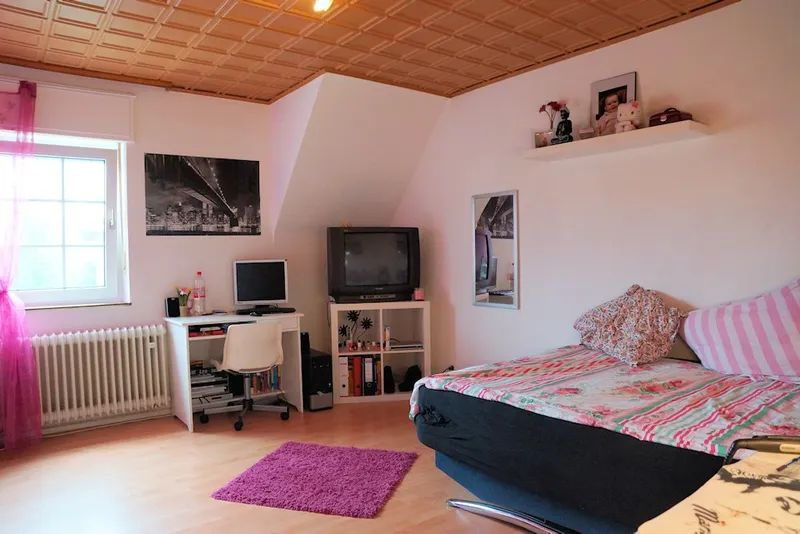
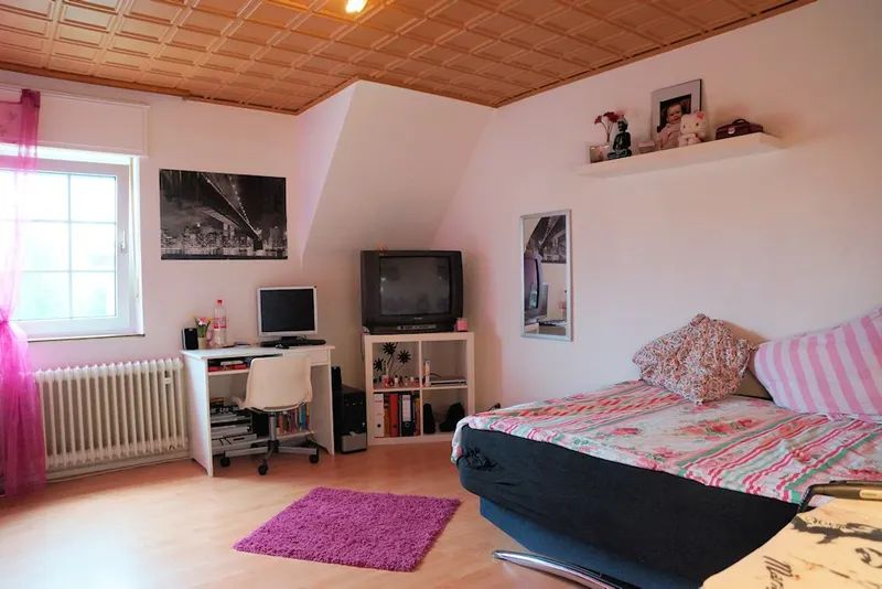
- pen [775,455,800,473]
